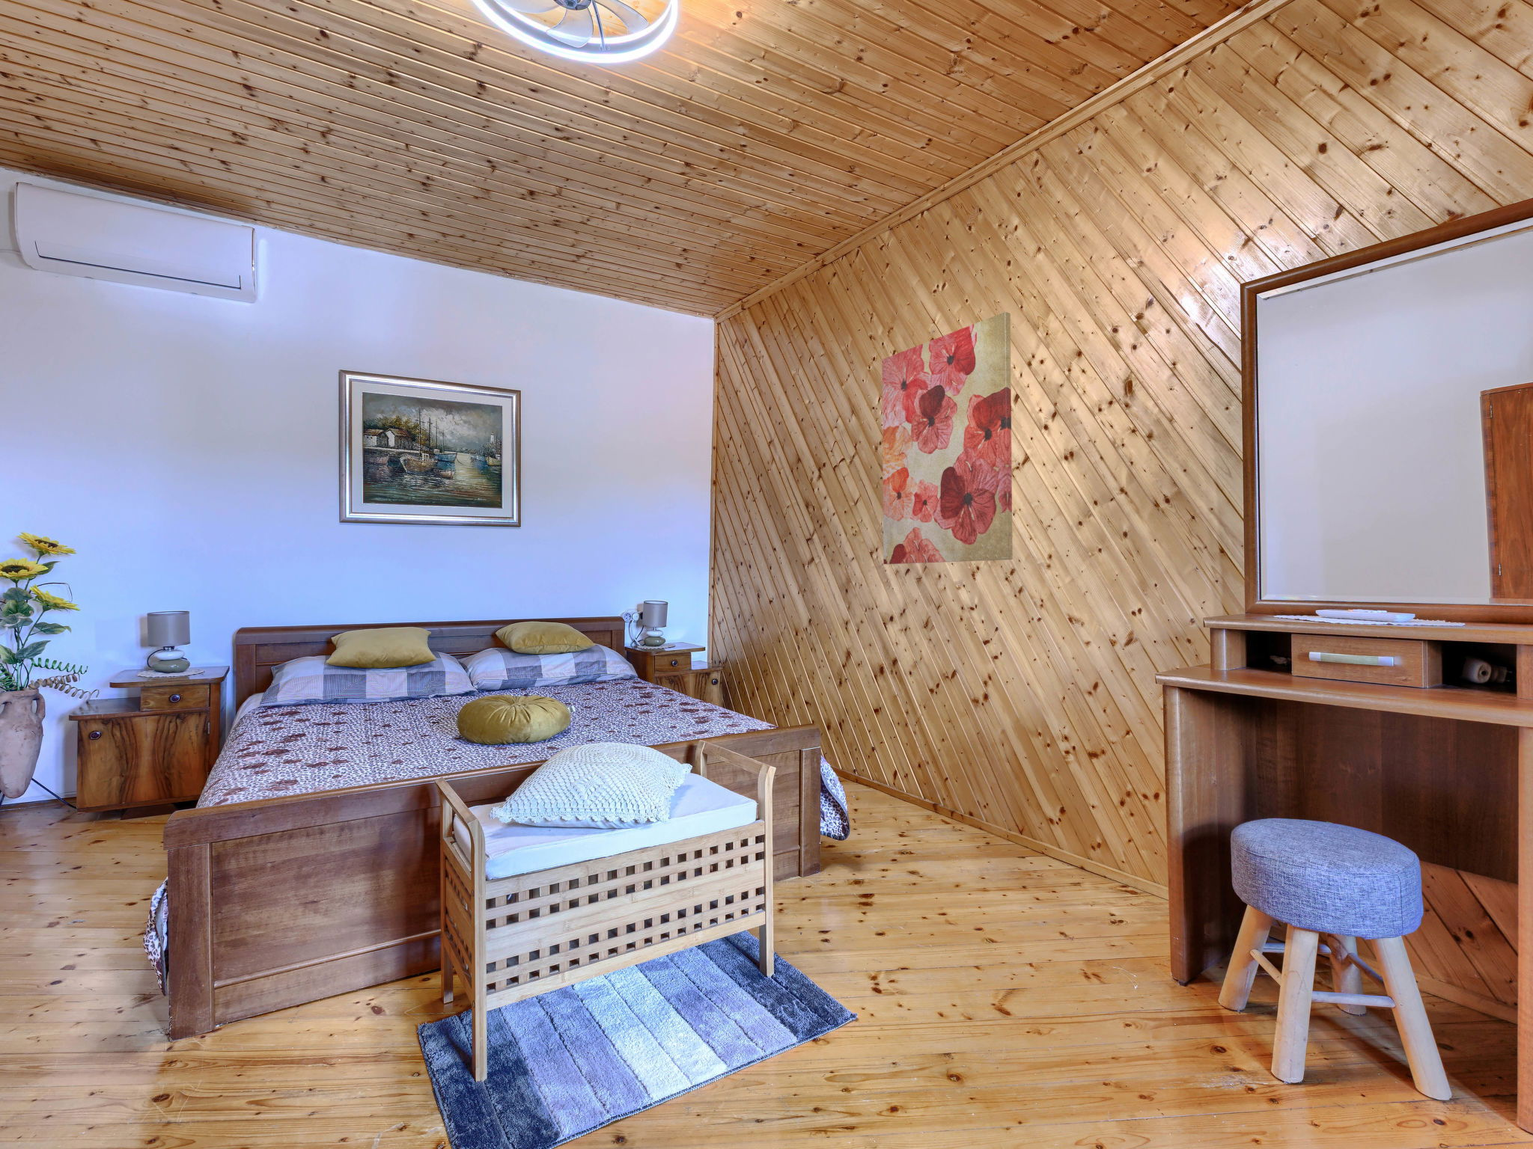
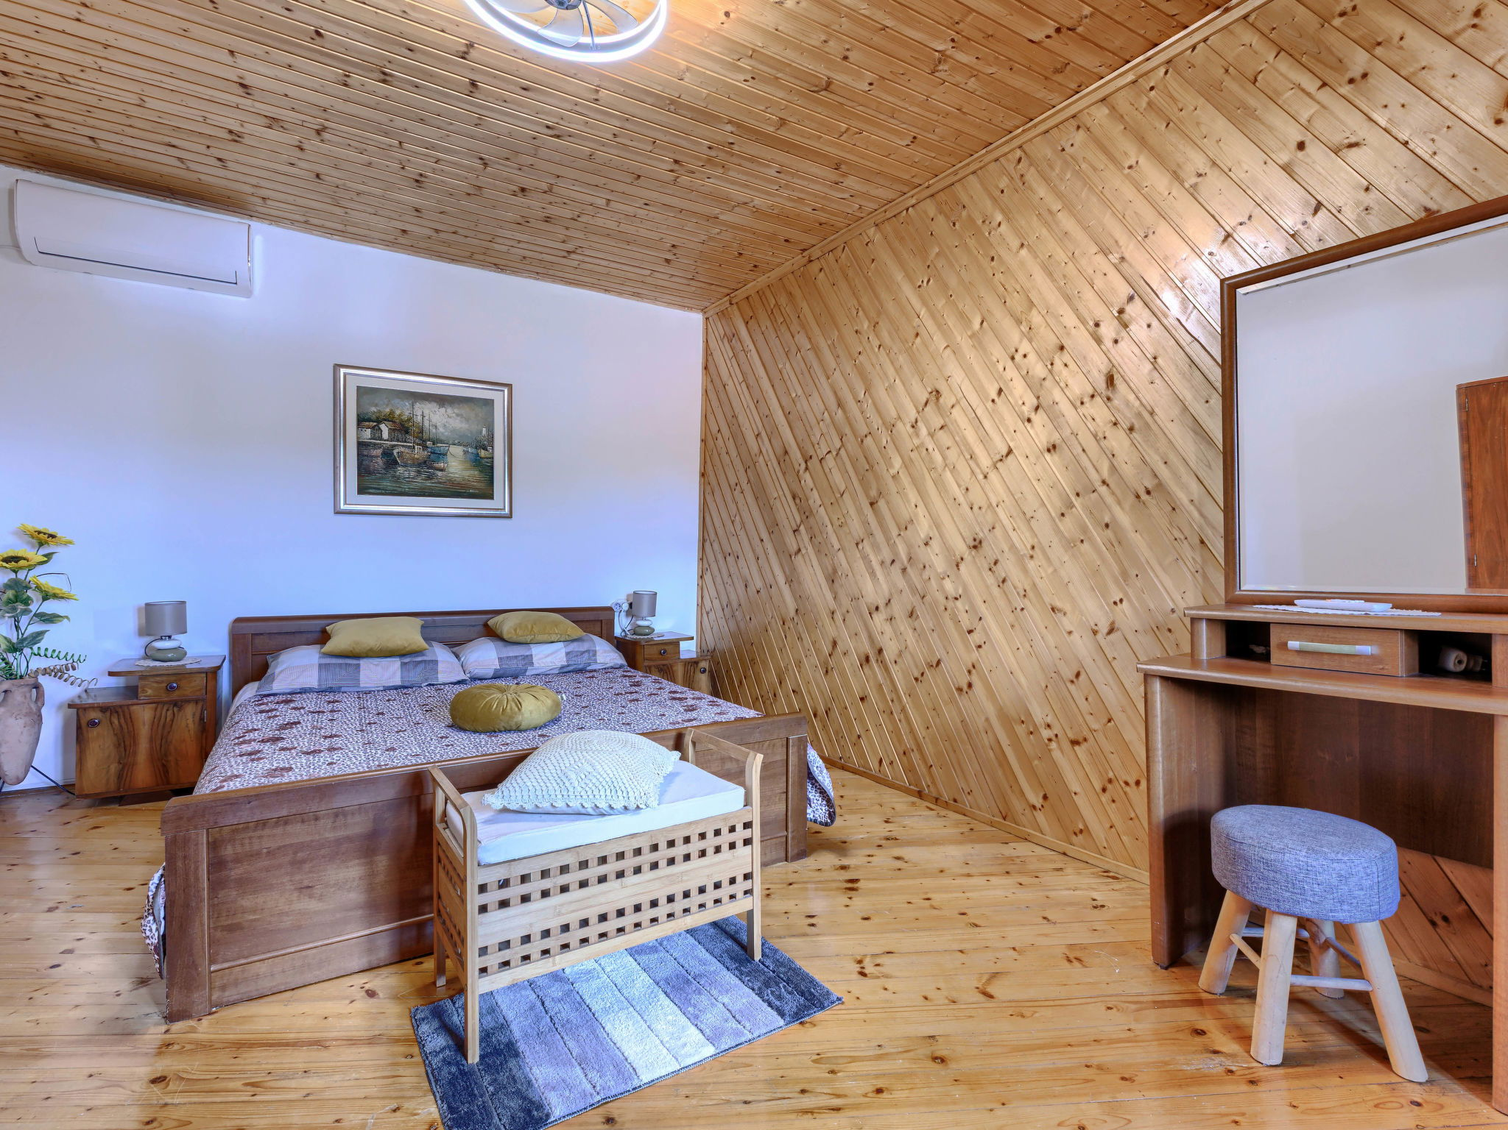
- wall art [881,311,1014,565]
